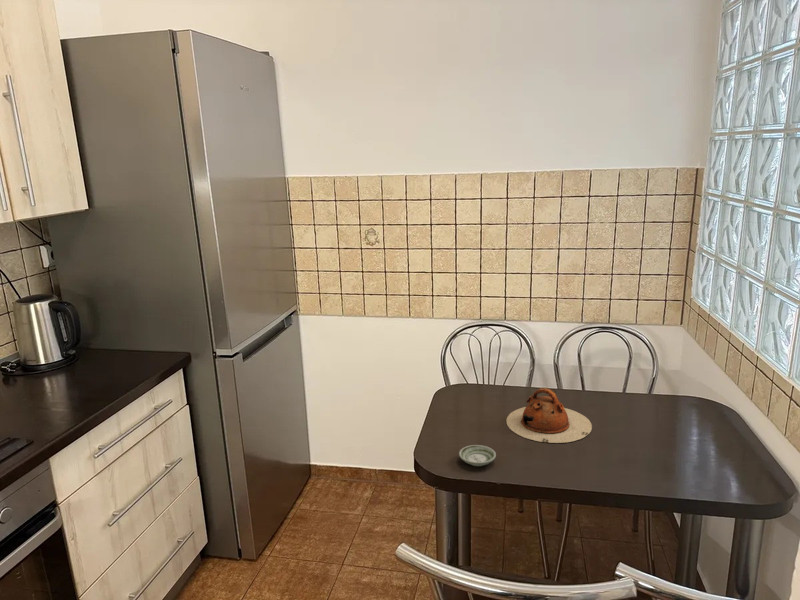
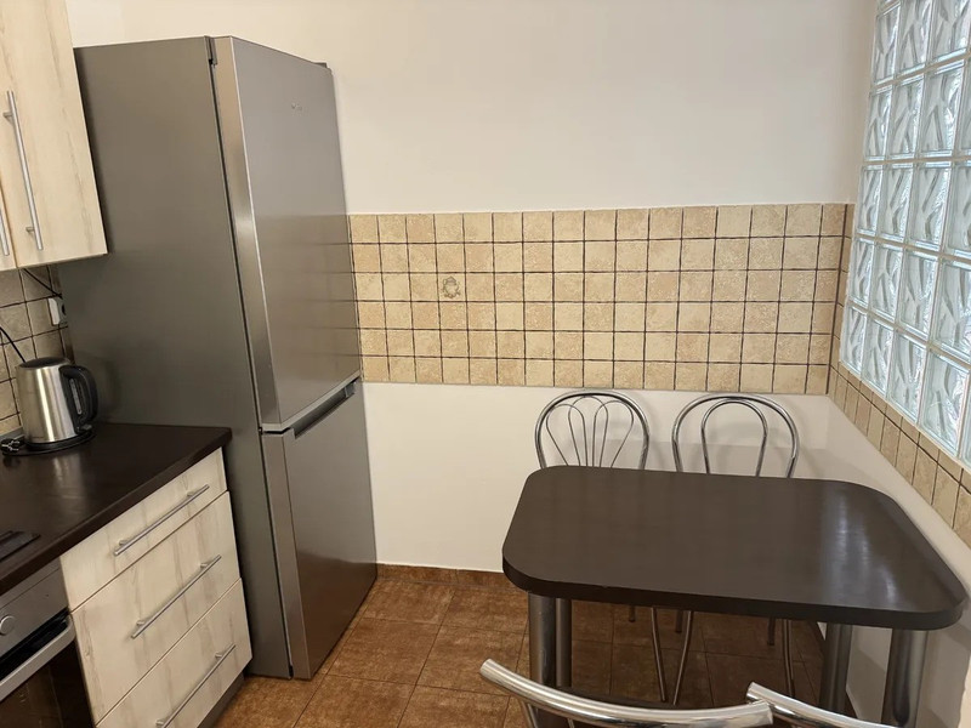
- saucer [458,444,497,467]
- teapot [506,387,593,444]
